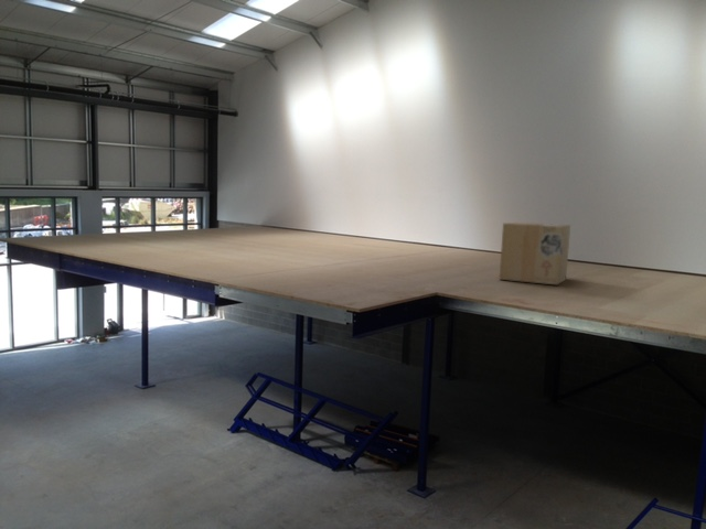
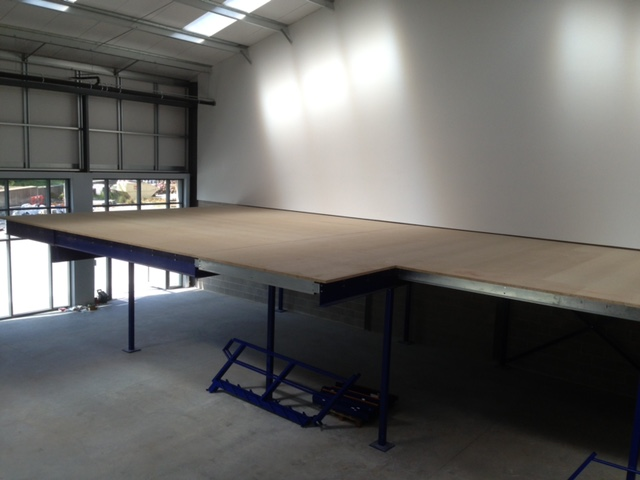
- cardboard box [499,222,571,285]
